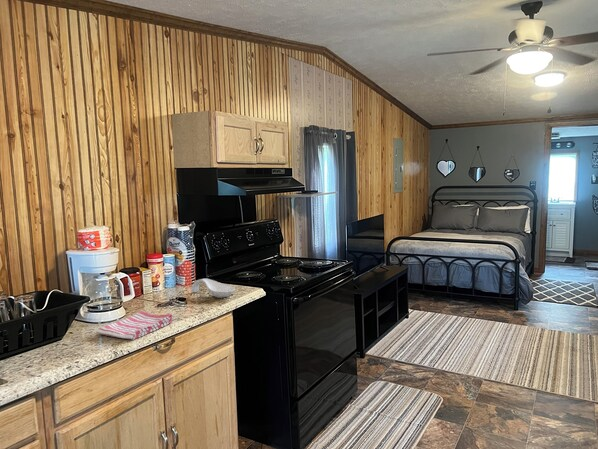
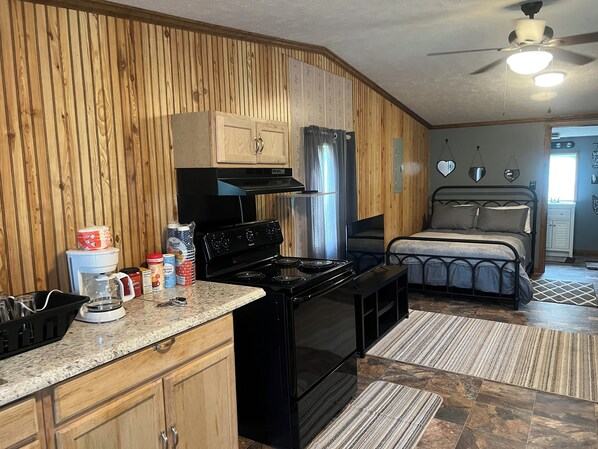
- spoon rest [190,278,236,299]
- dish towel [96,311,173,341]
